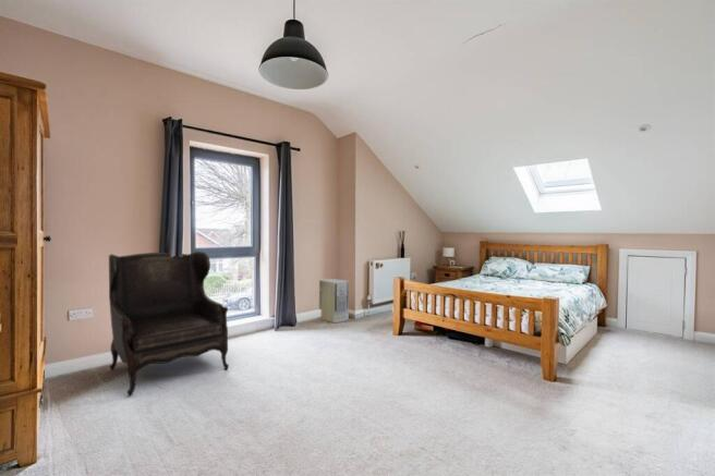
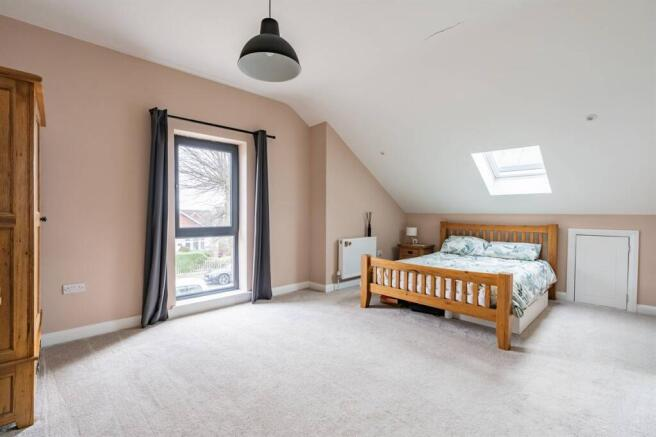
- armchair [108,251,230,398]
- air purifier [318,278,350,324]
